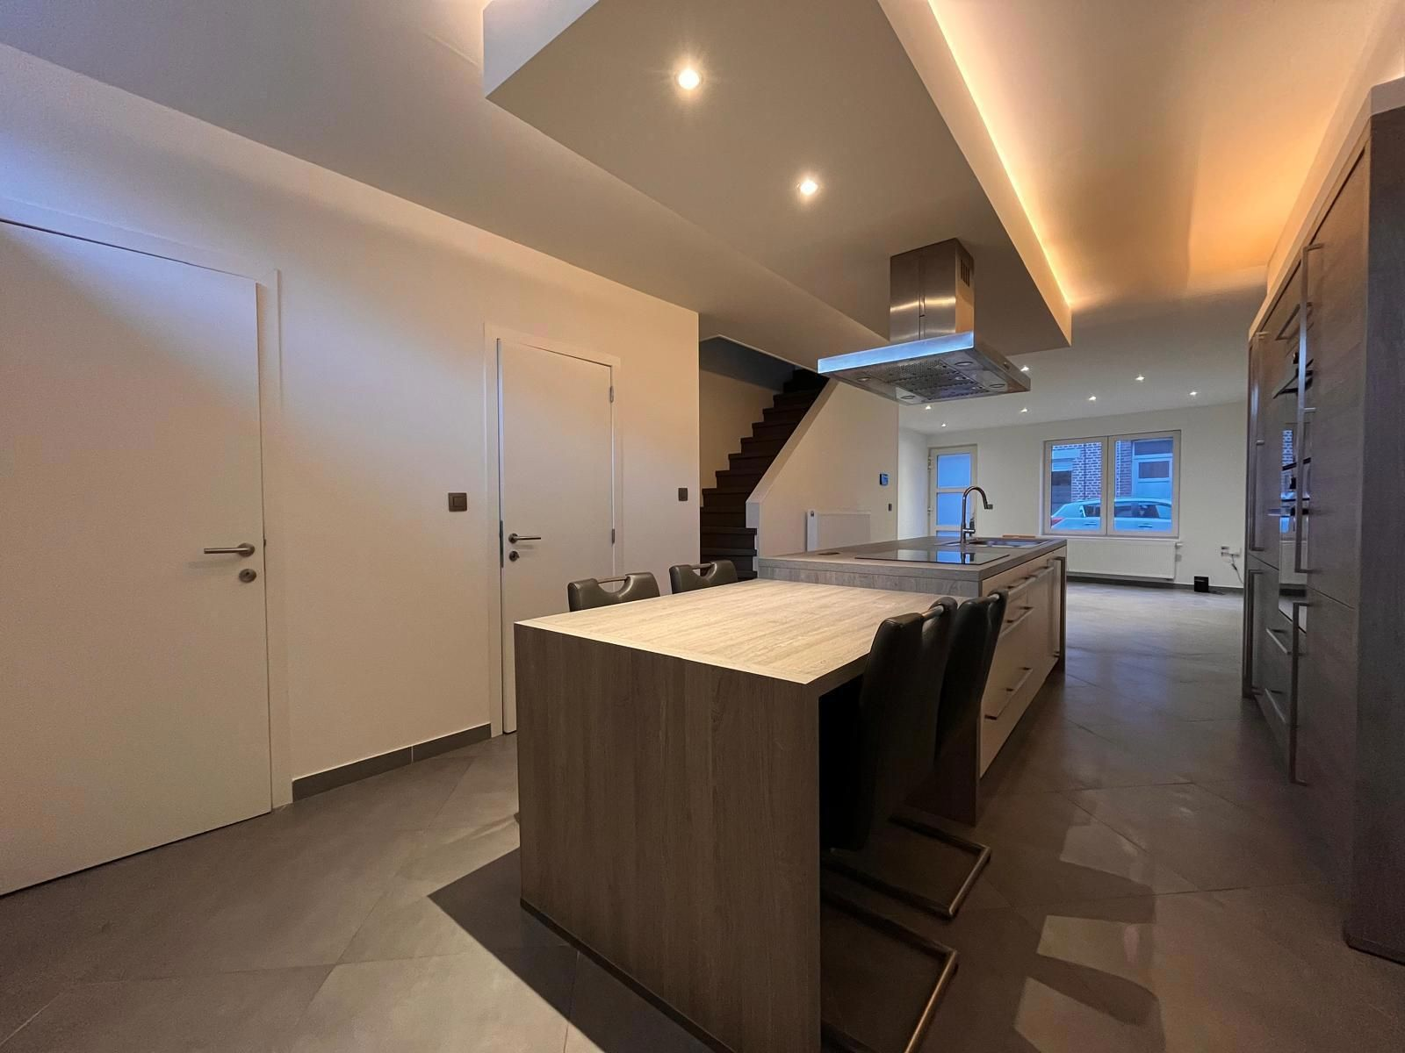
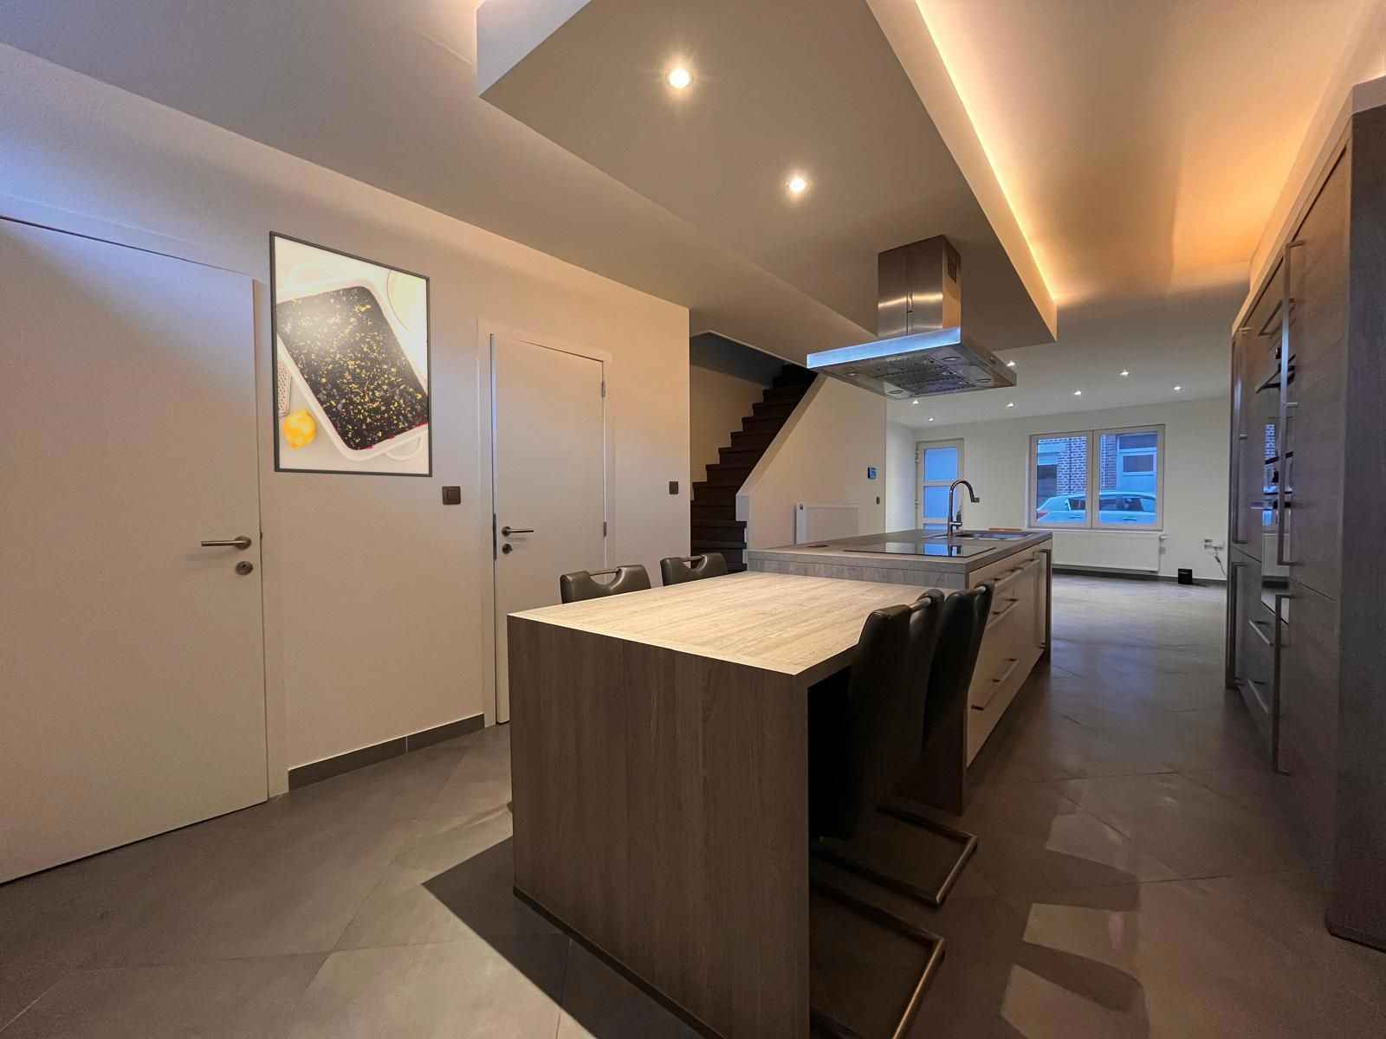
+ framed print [268,230,433,478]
